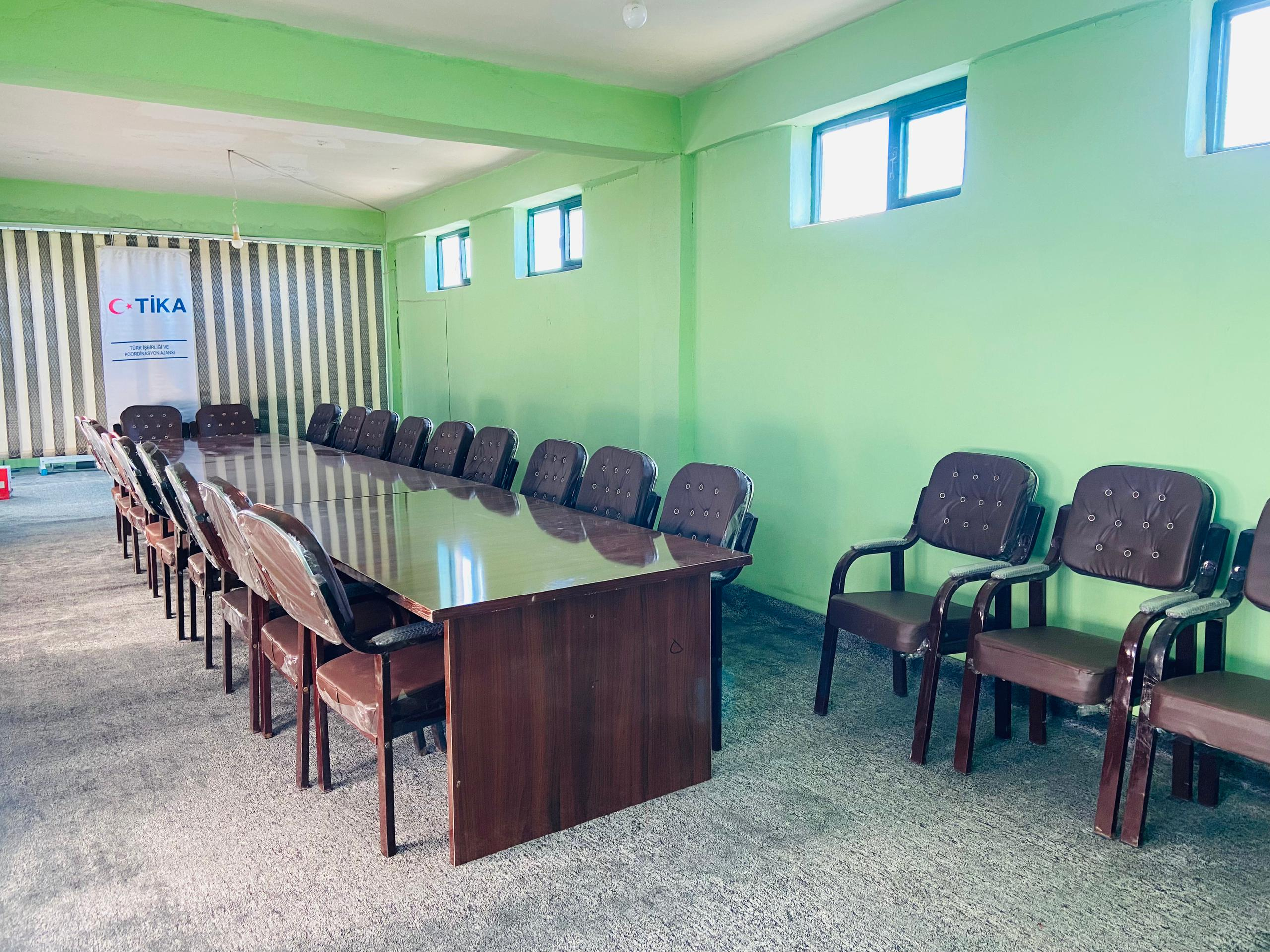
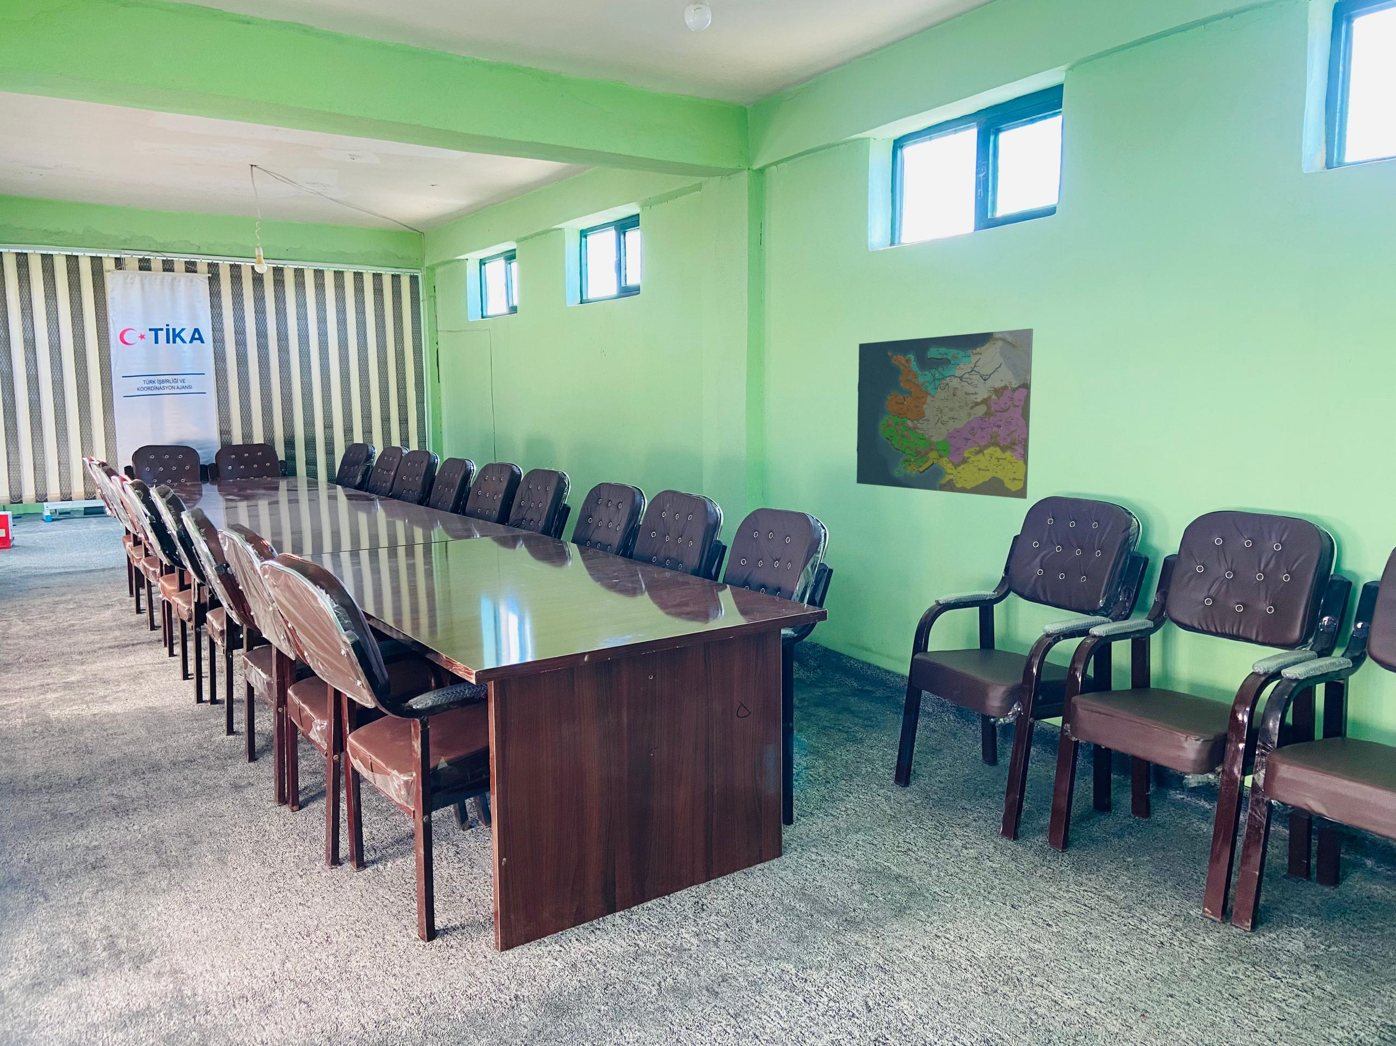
+ map [856,327,1033,500]
